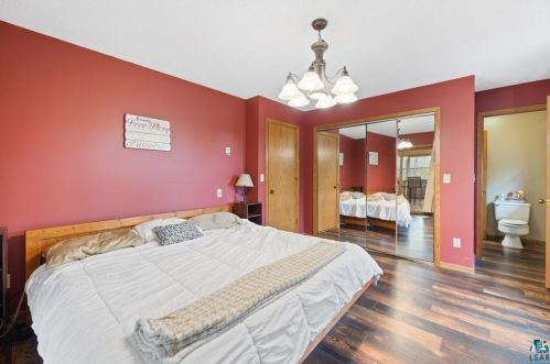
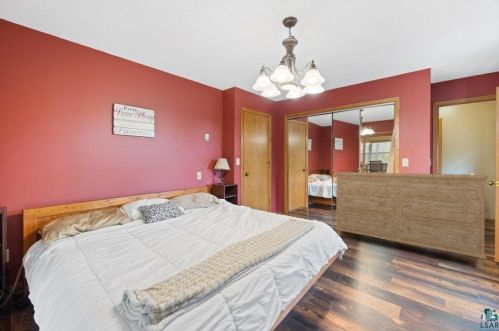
+ dresser [333,171,490,271]
